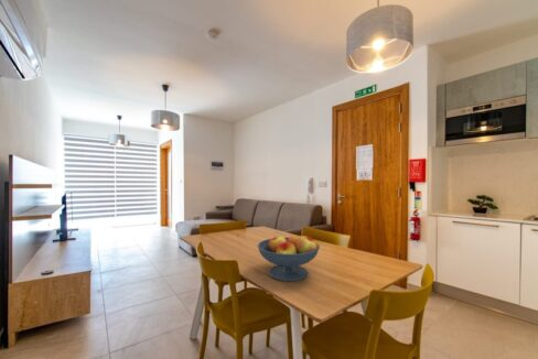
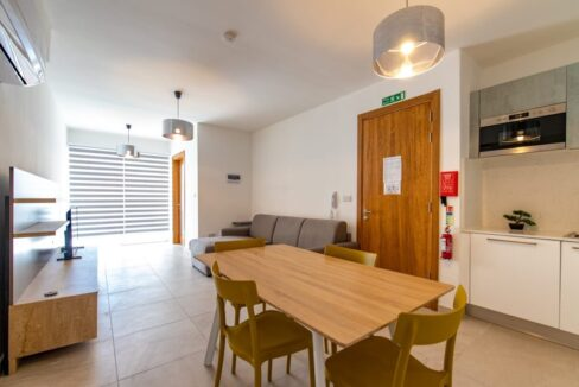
- fruit bowl [257,233,321,282]
